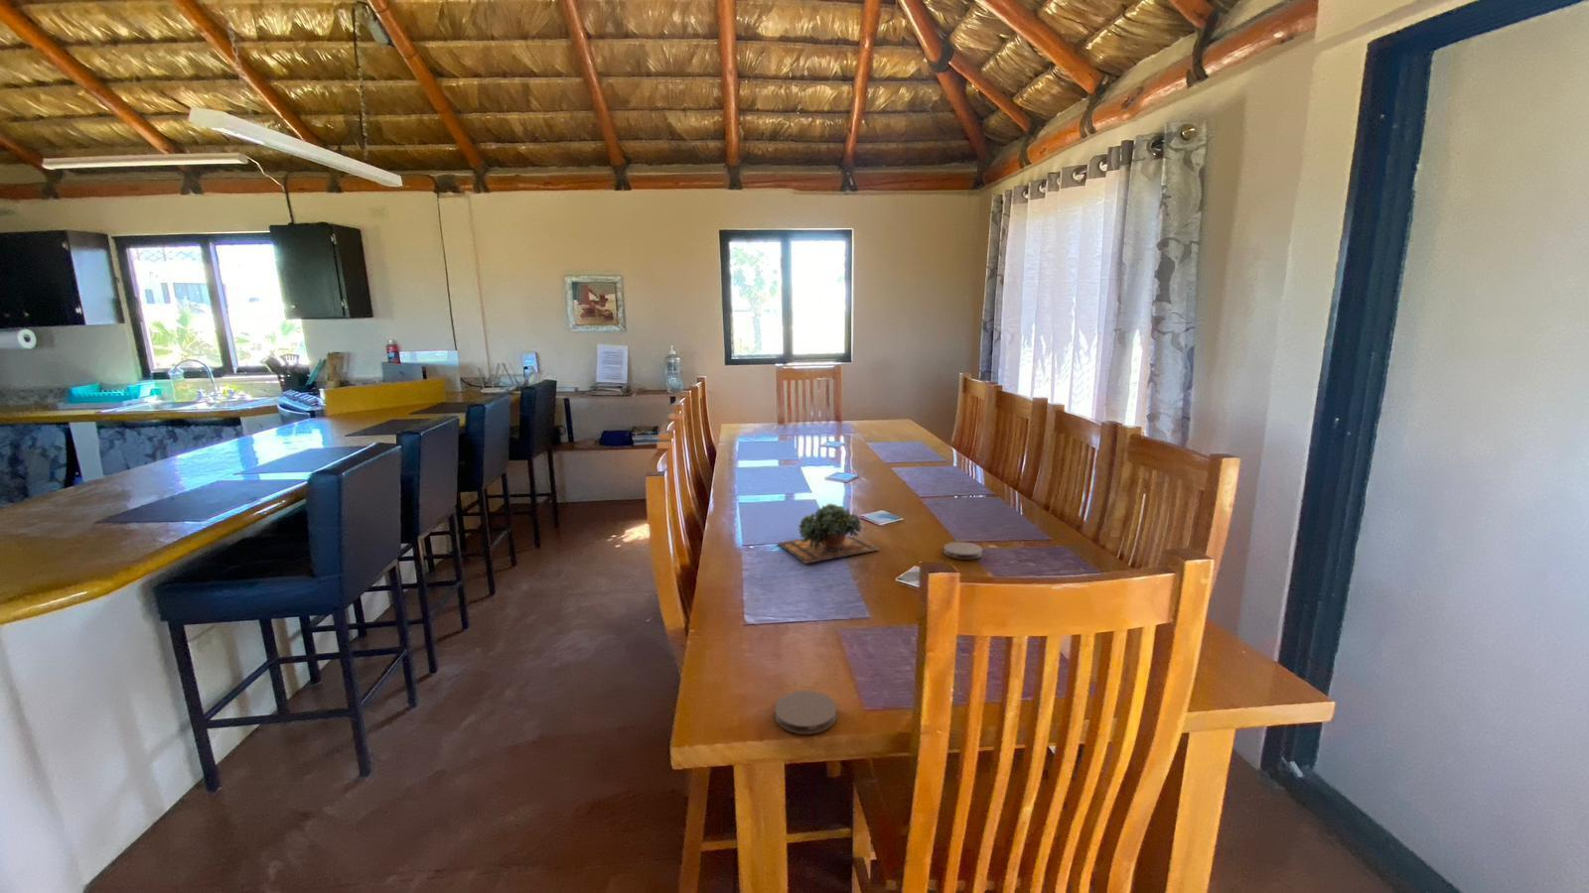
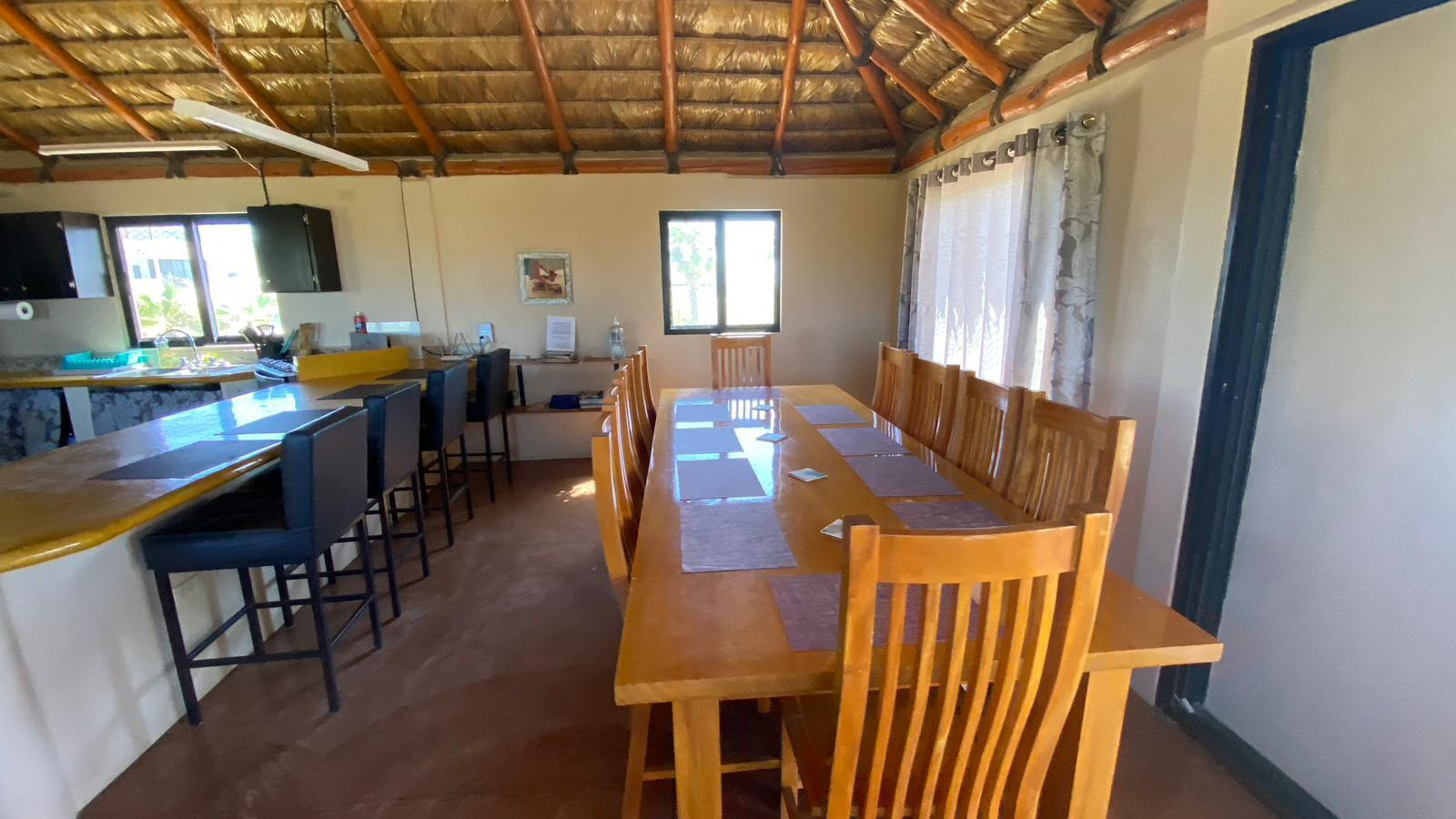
- coaster [943,541,983,560]
- succulent plant [777,502,881,565]
- coaster [774,689,837,735]
